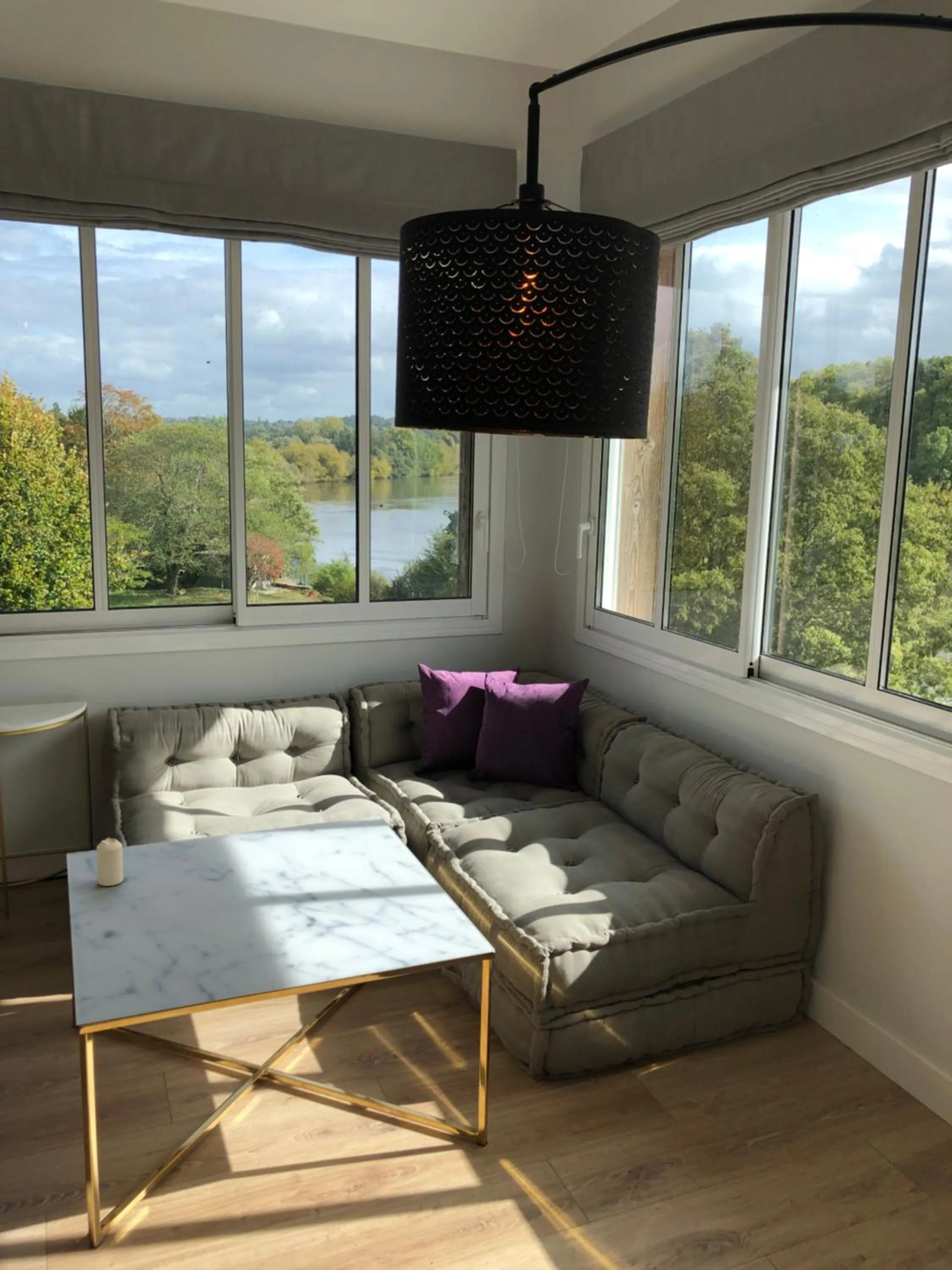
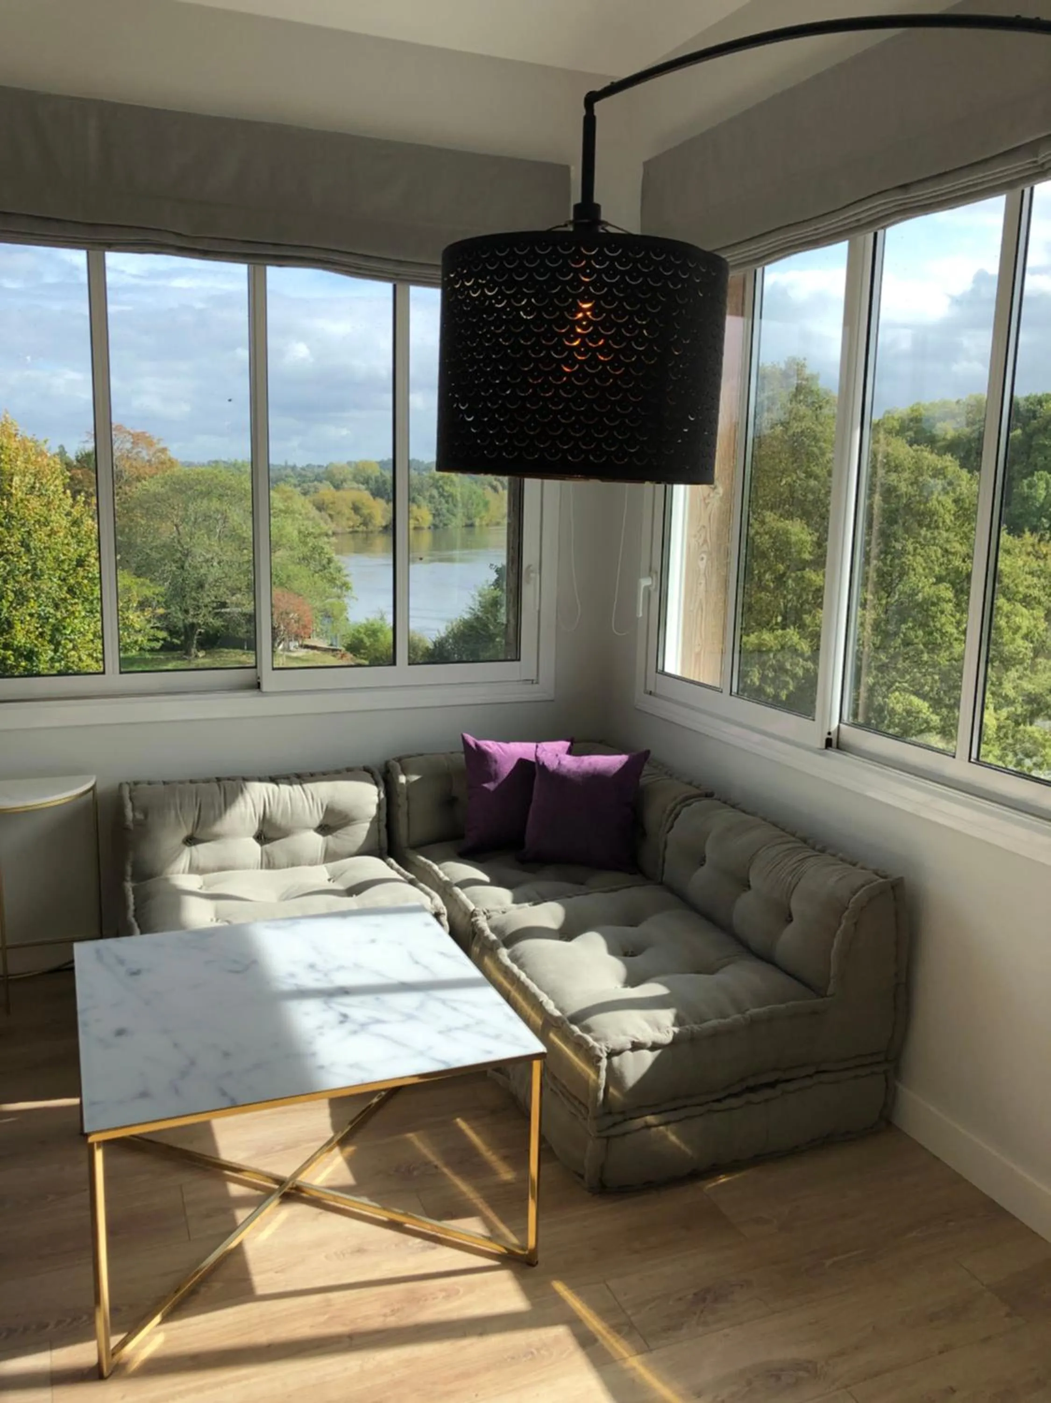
- candle [96,837,124,886]
